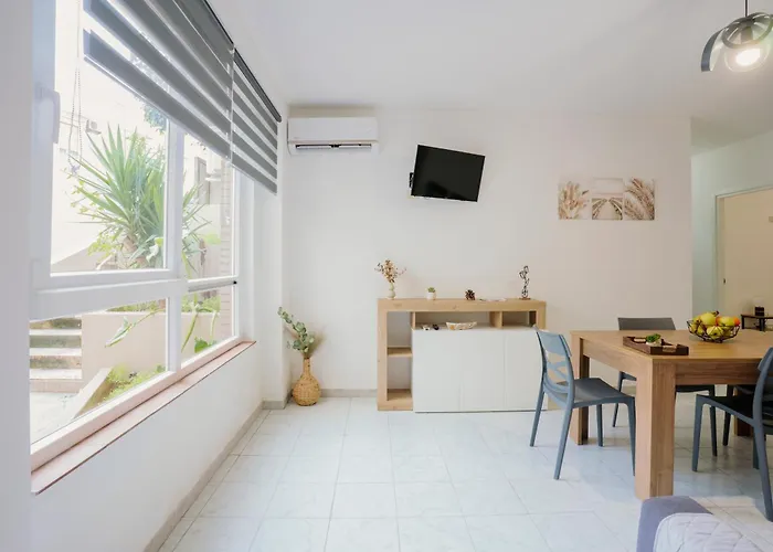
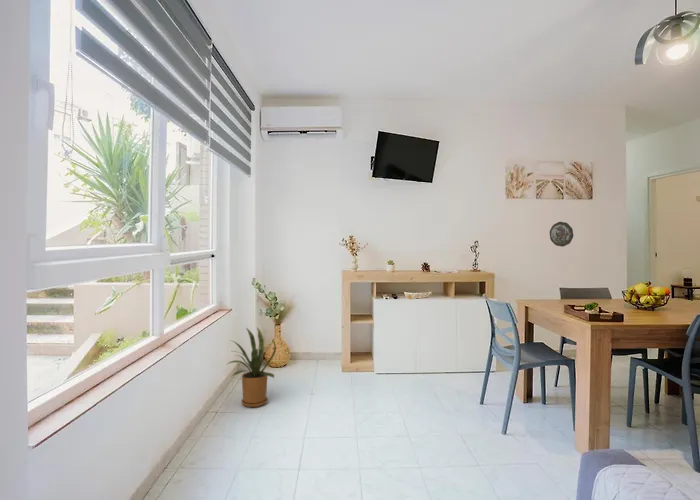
+ decorative plate [549,221,574,248]
+ house plant [227,326,277,408]
